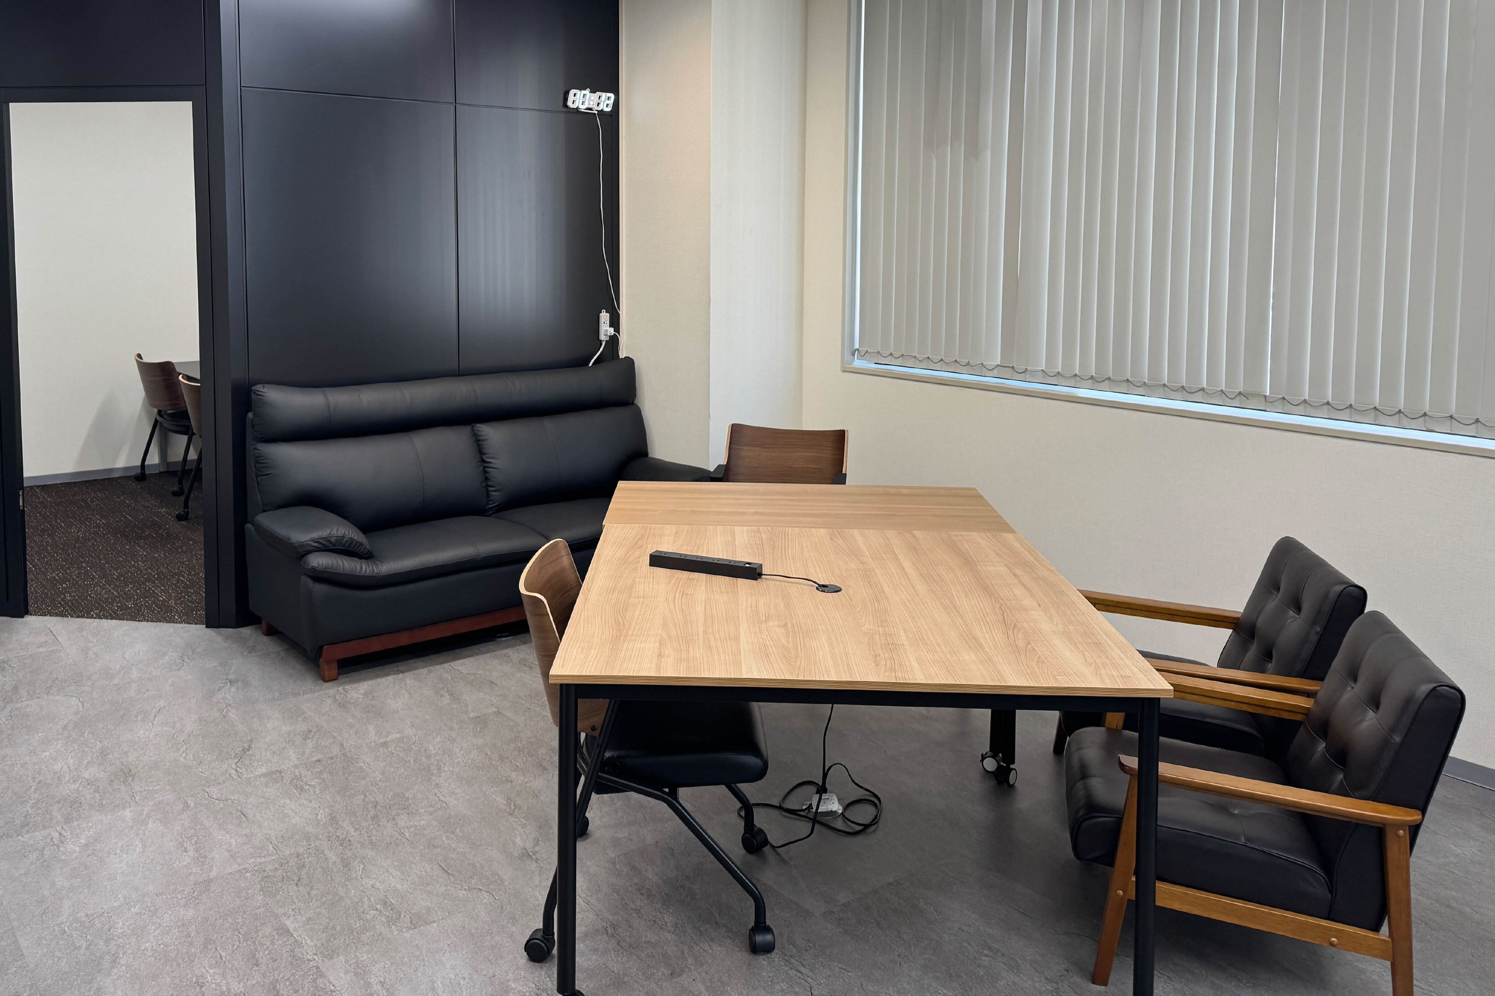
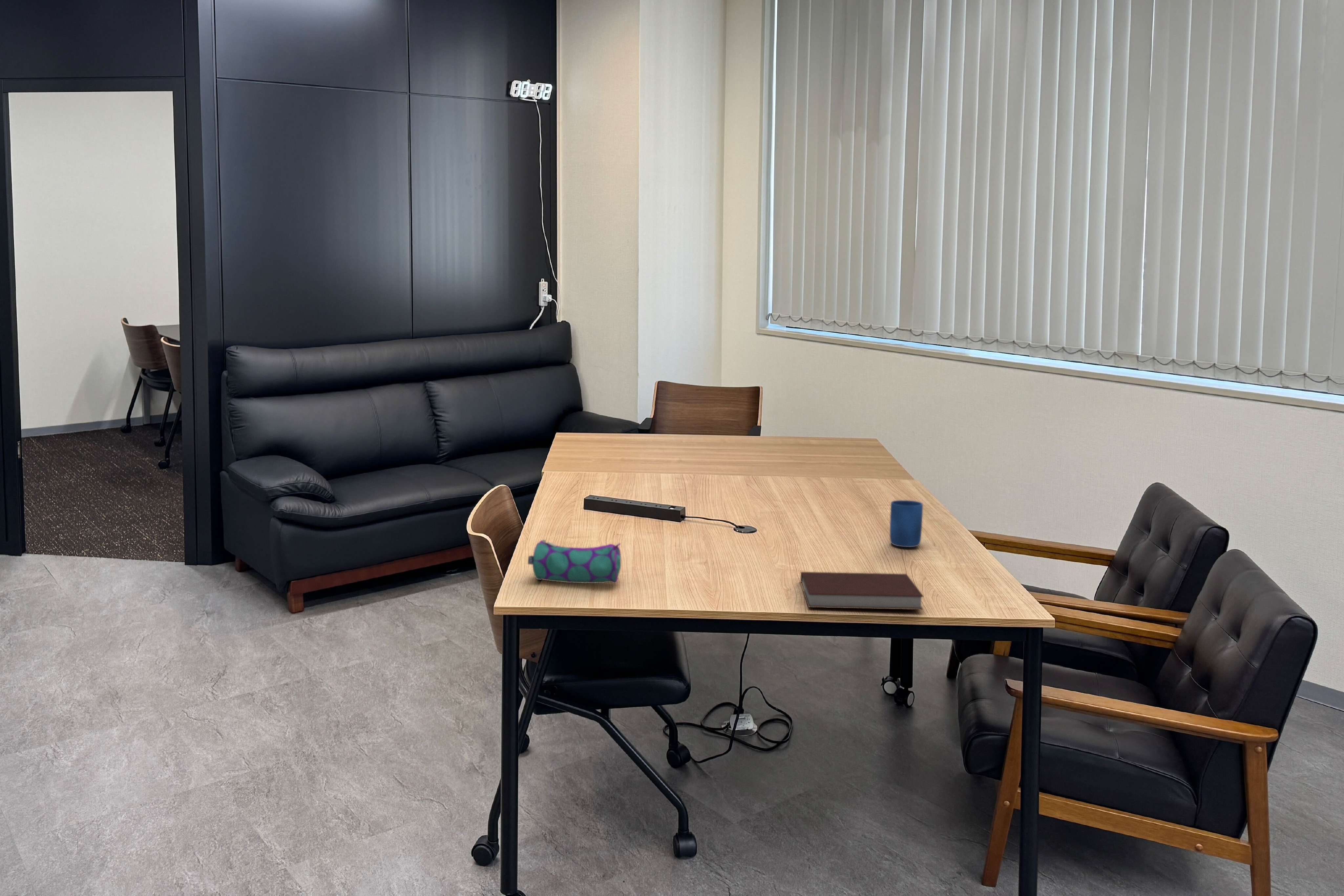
+ pencil case [527,539,621,584]
+ mug [890,500,923,548]
+ notebook [800,572,924,610]
